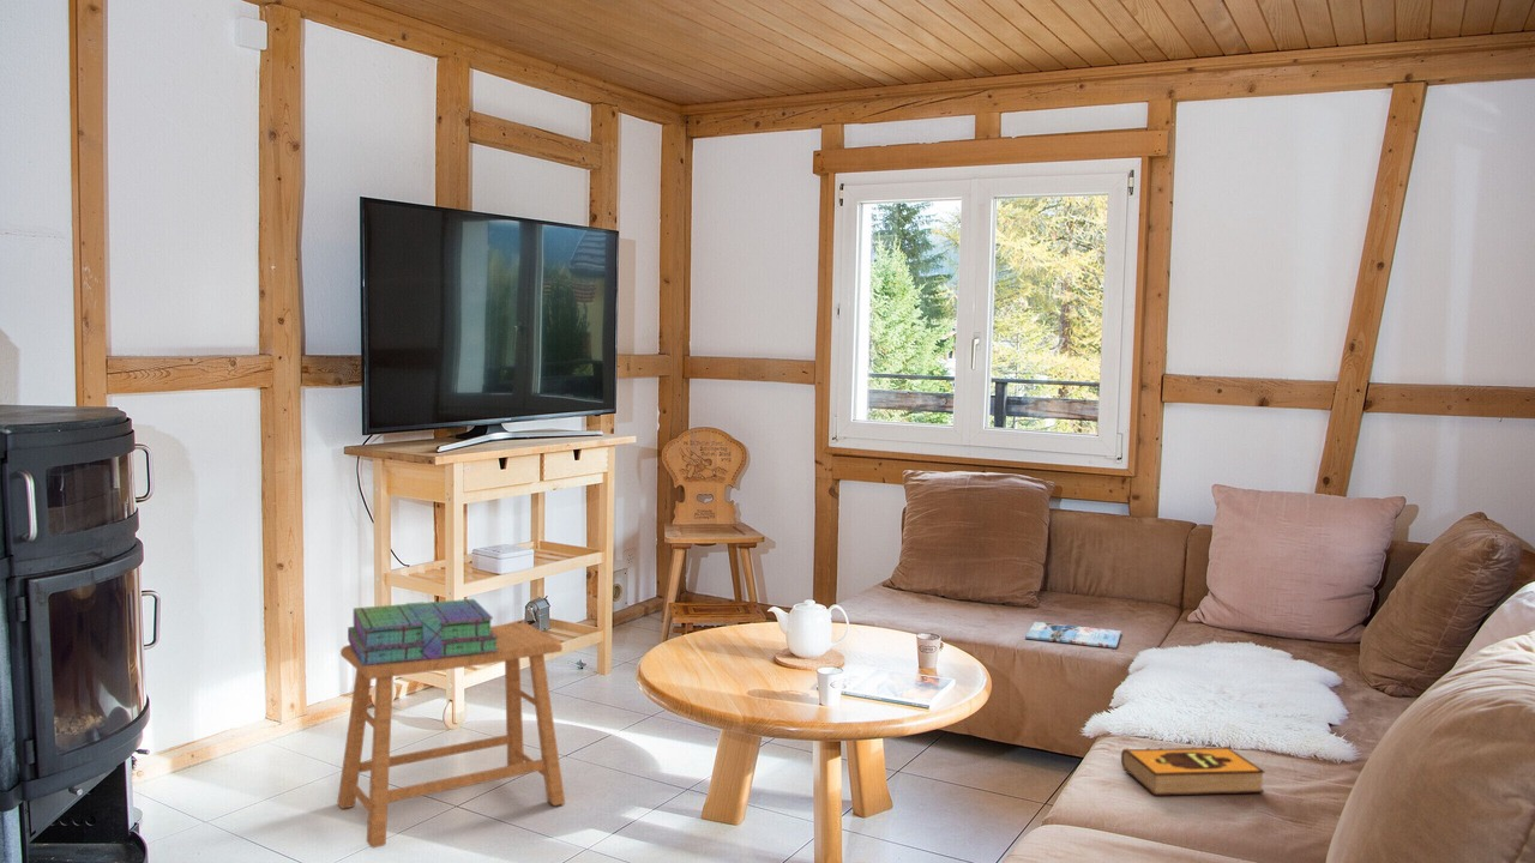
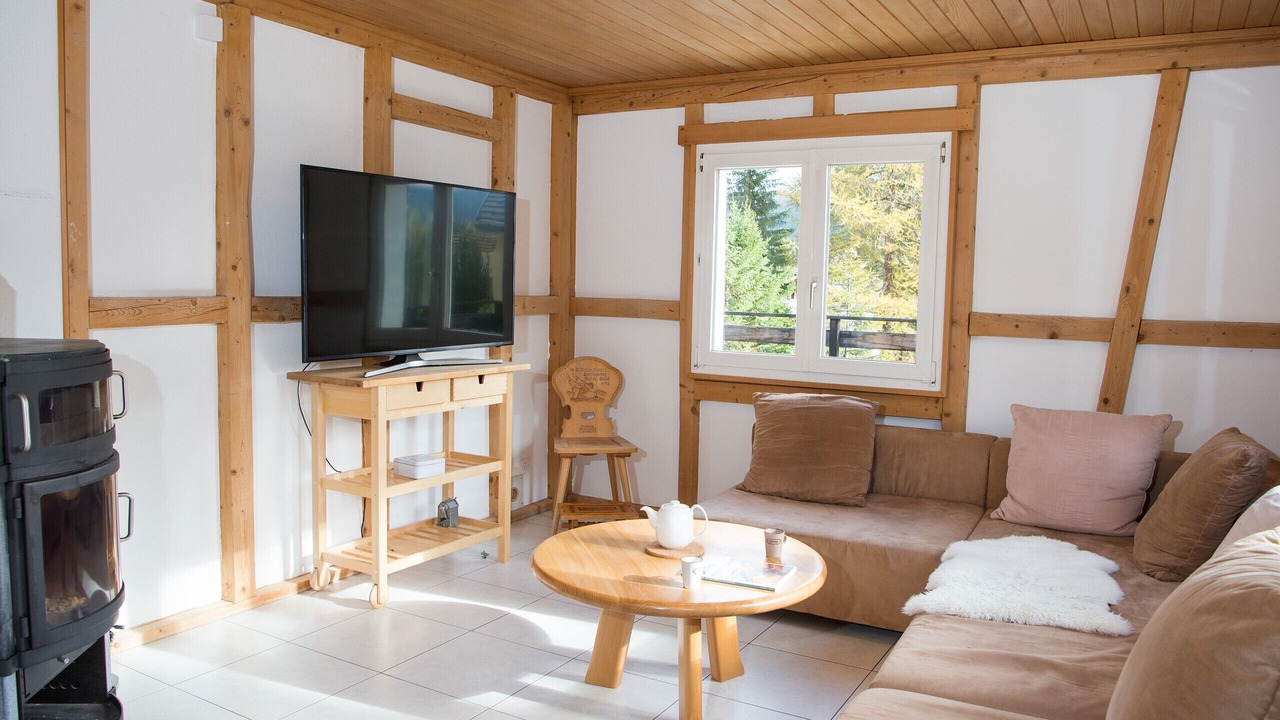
- hardback book [1120,746,1266,796]
- stool [336,622,566,849]
- stack of books [347,598,499,665]
- magazine [1024,621,1122,650]
